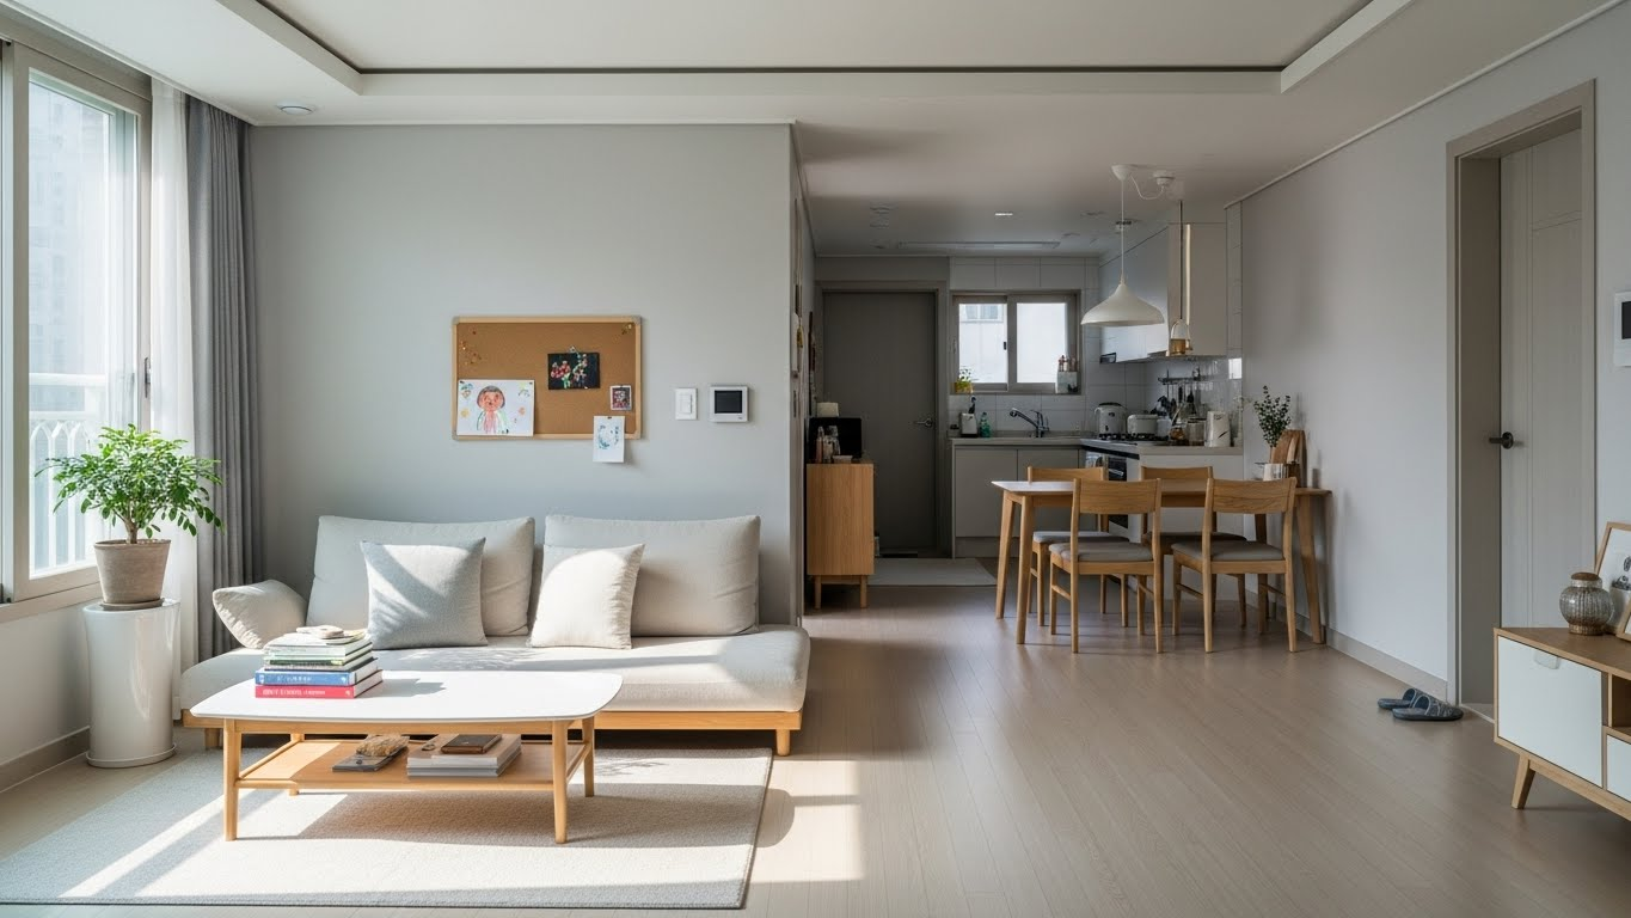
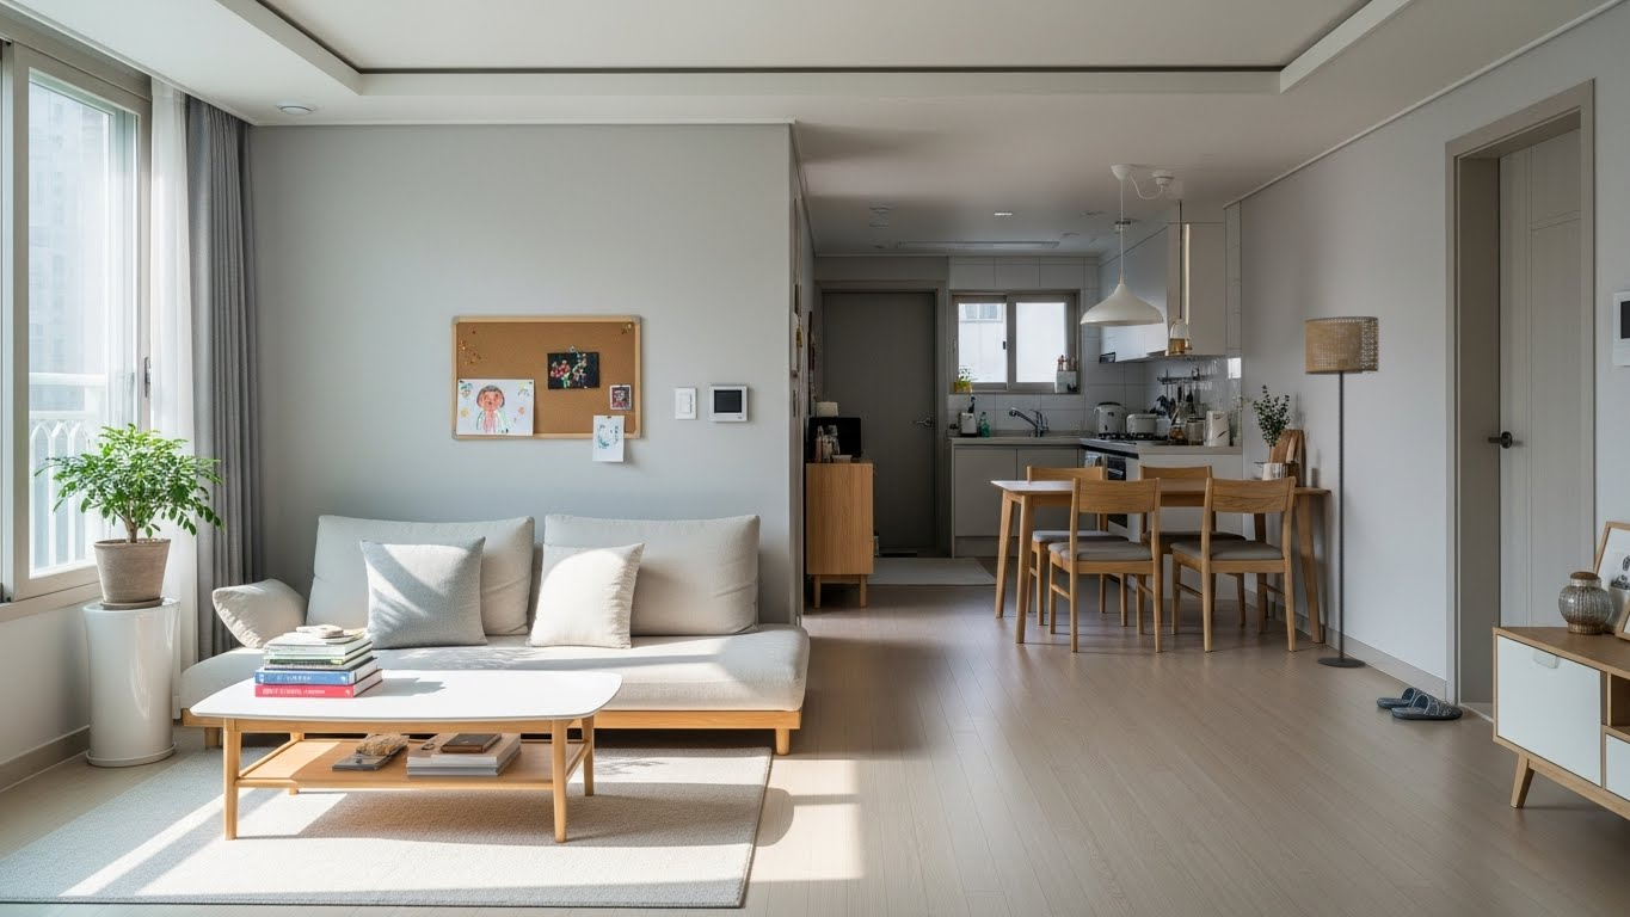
+ floor lamp [1304,315,1379,669]
